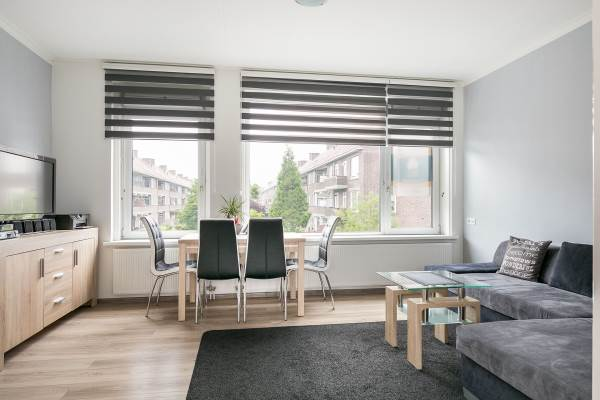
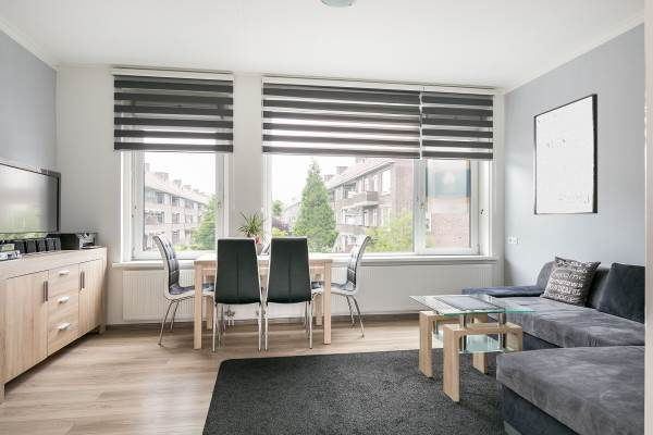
+ wall art [533,92,599,215]
